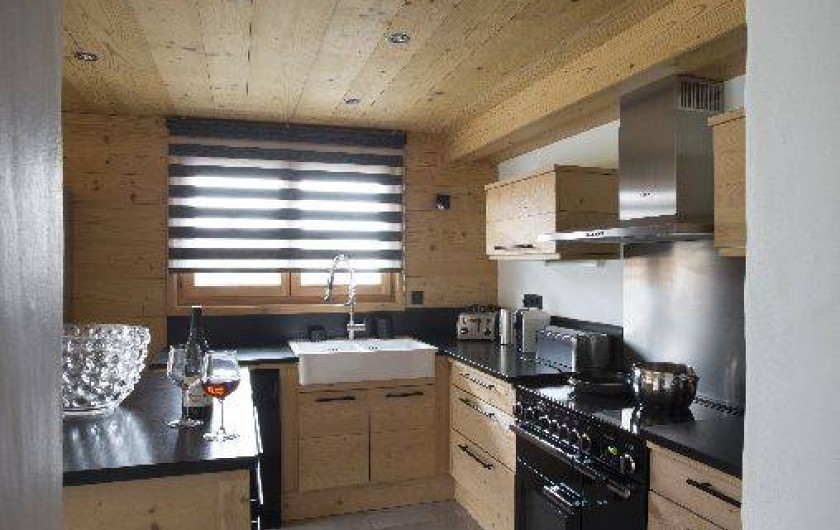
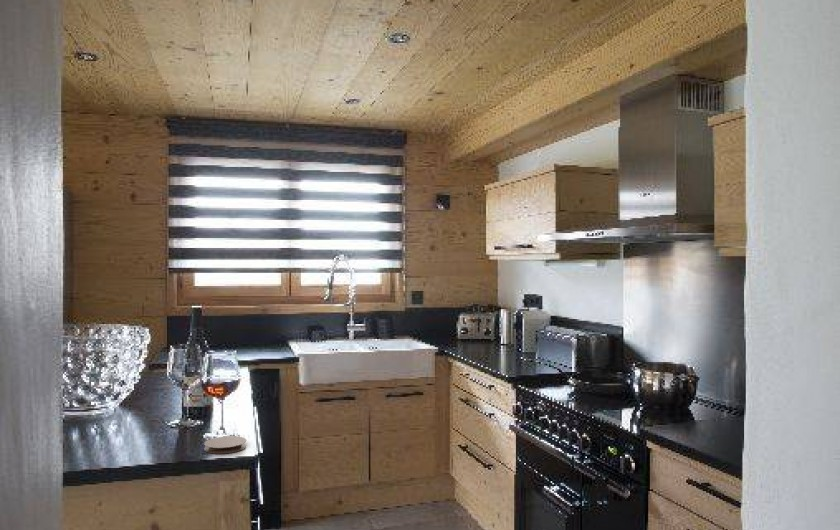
+ coaster [203,435,247,455]
